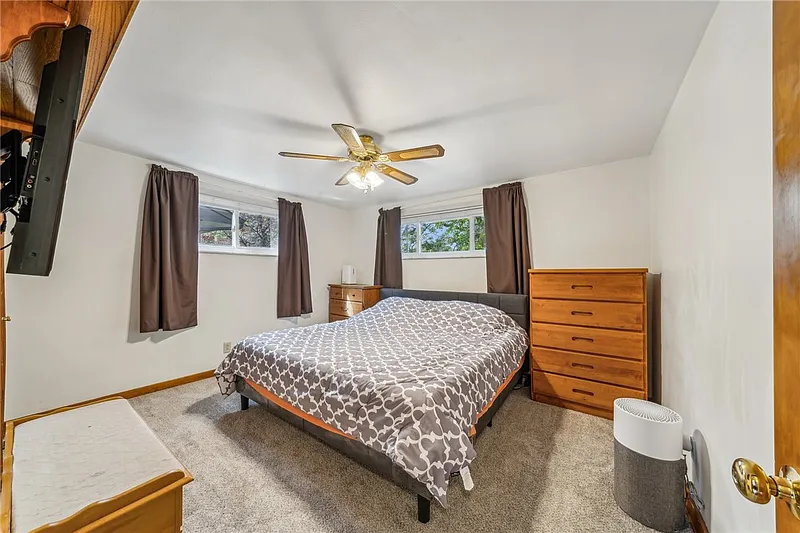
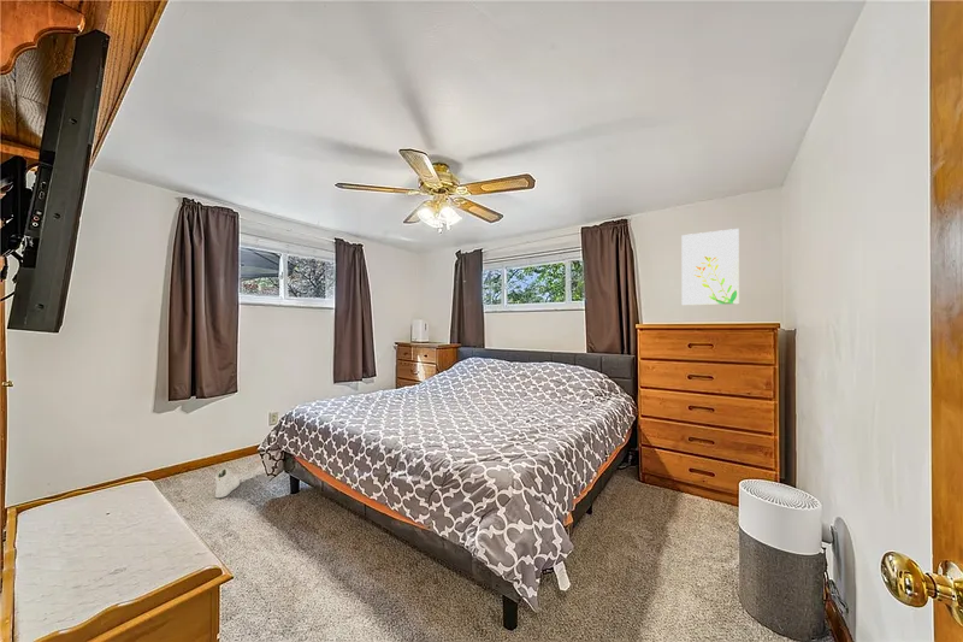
+ wall art [680,228,740,306]
+ sneaker [214,467,241,499]
